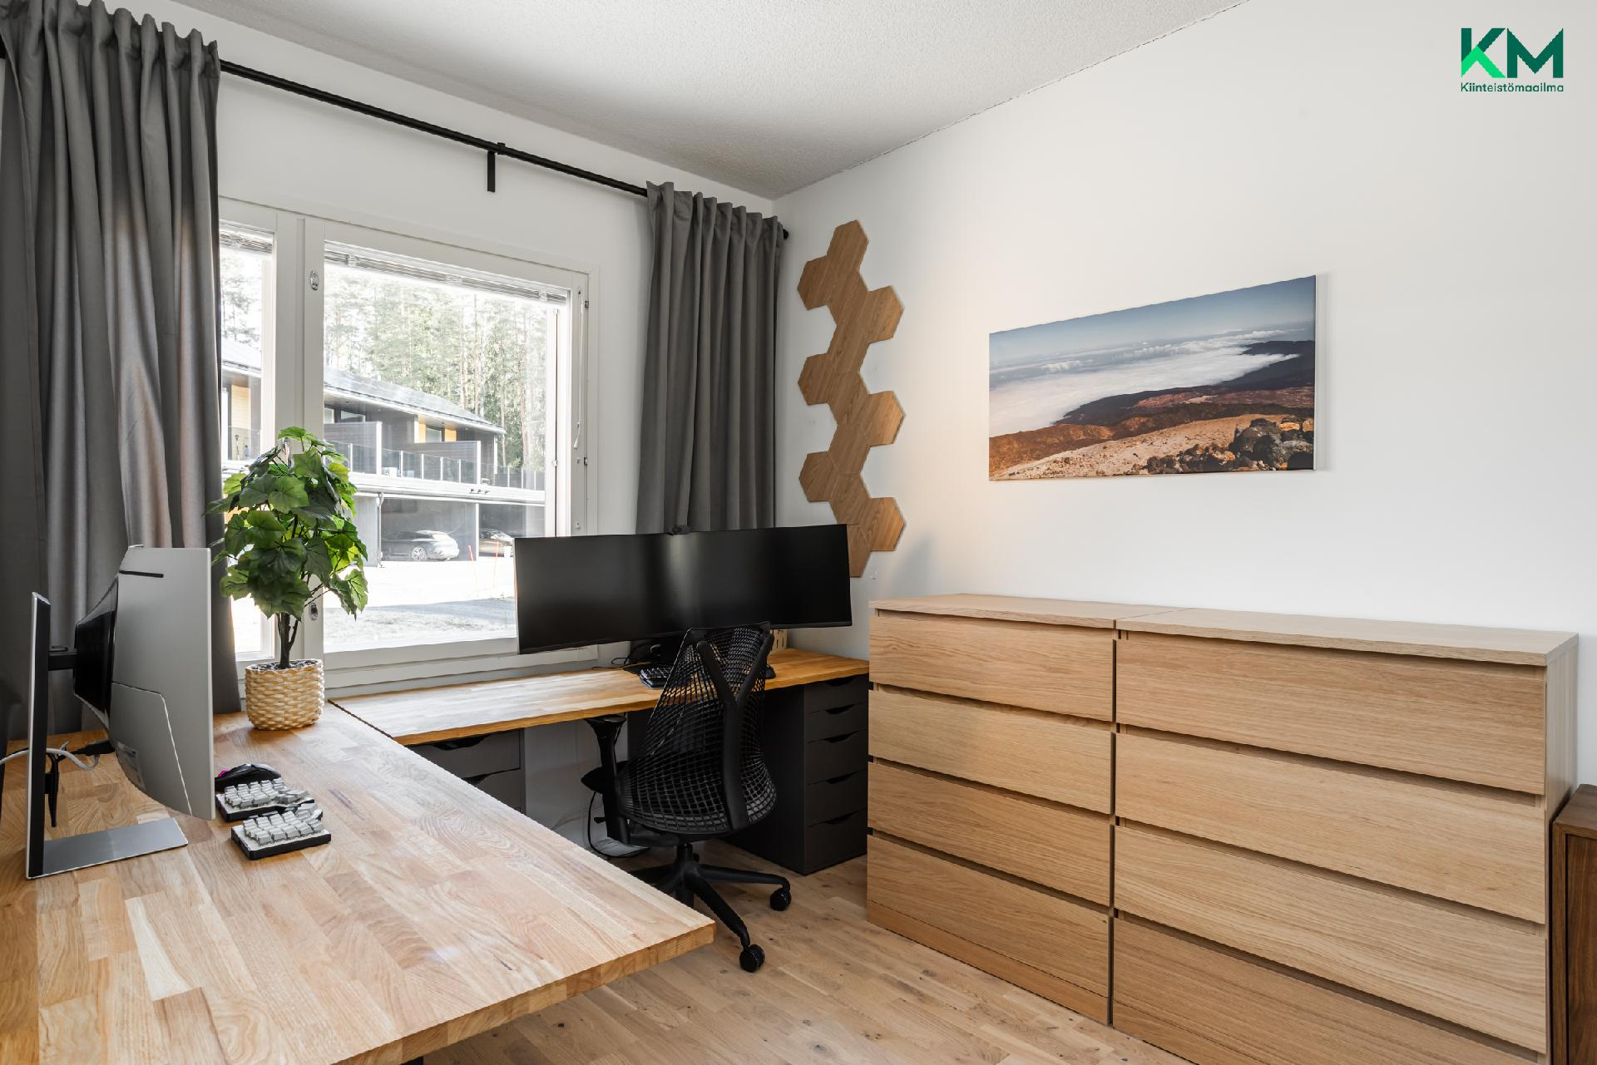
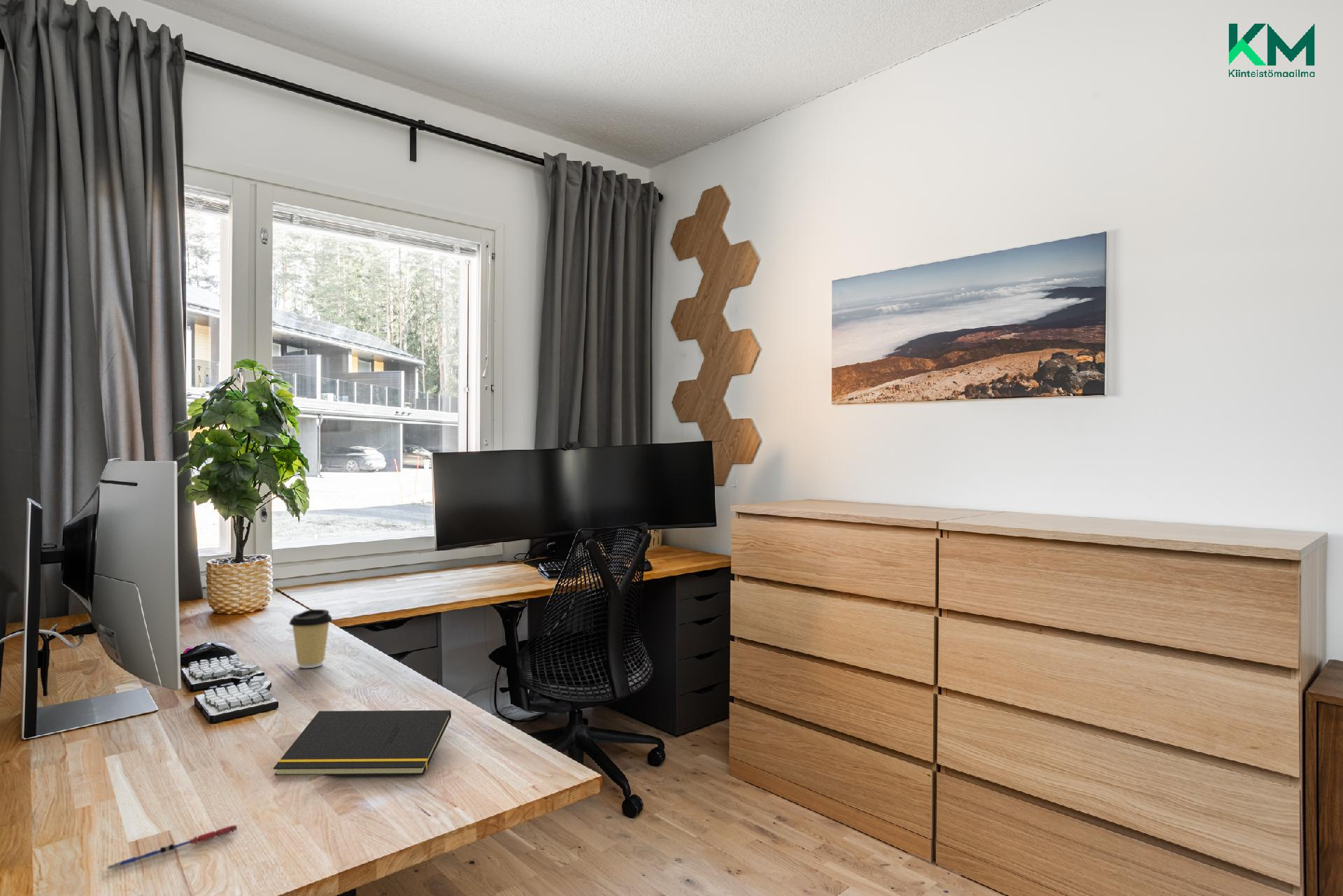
+ coffee cup [288,609,333,669]
+ notepad [273,709,452,776]
+ pen [107,824,239,872]
